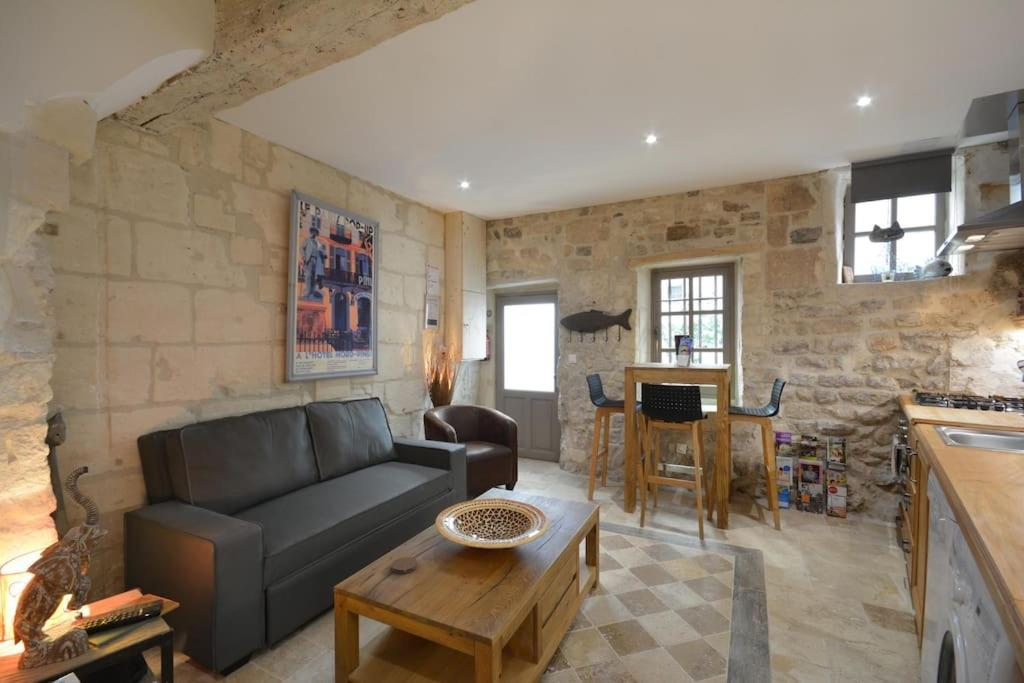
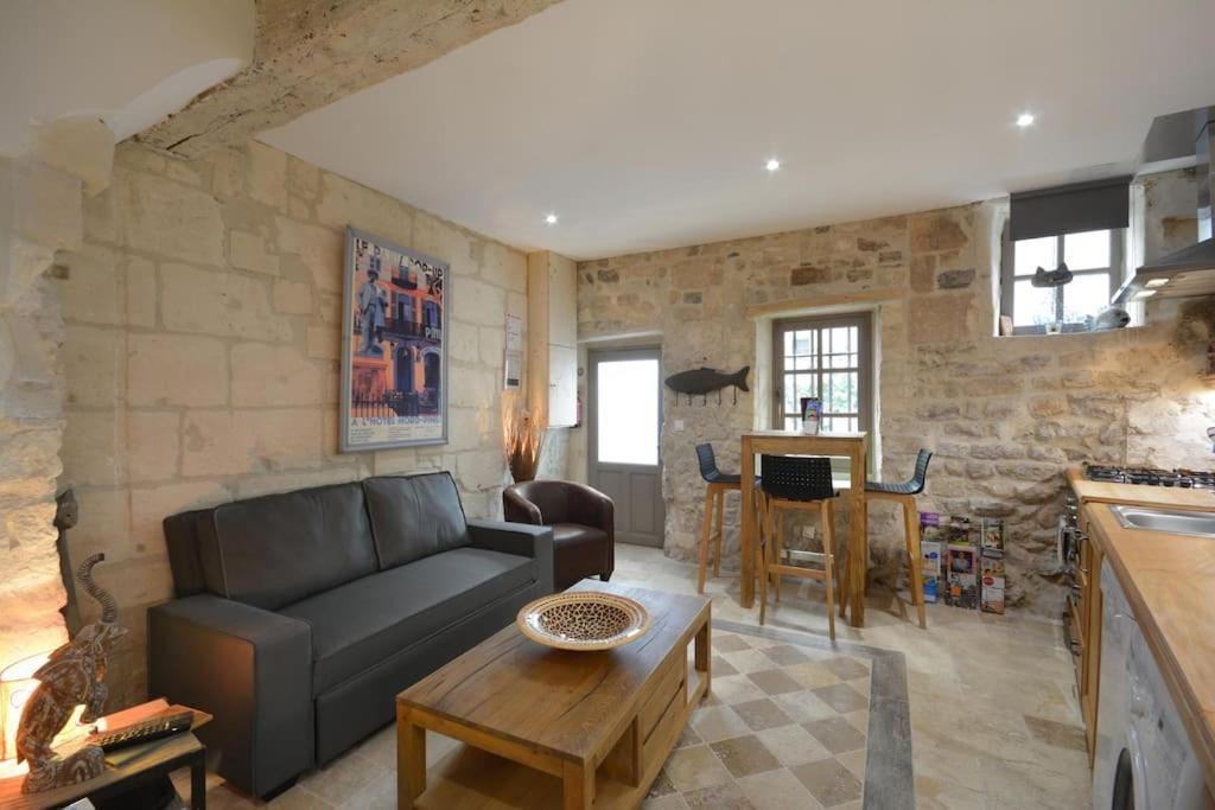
- coaster [390,556,419,575]
